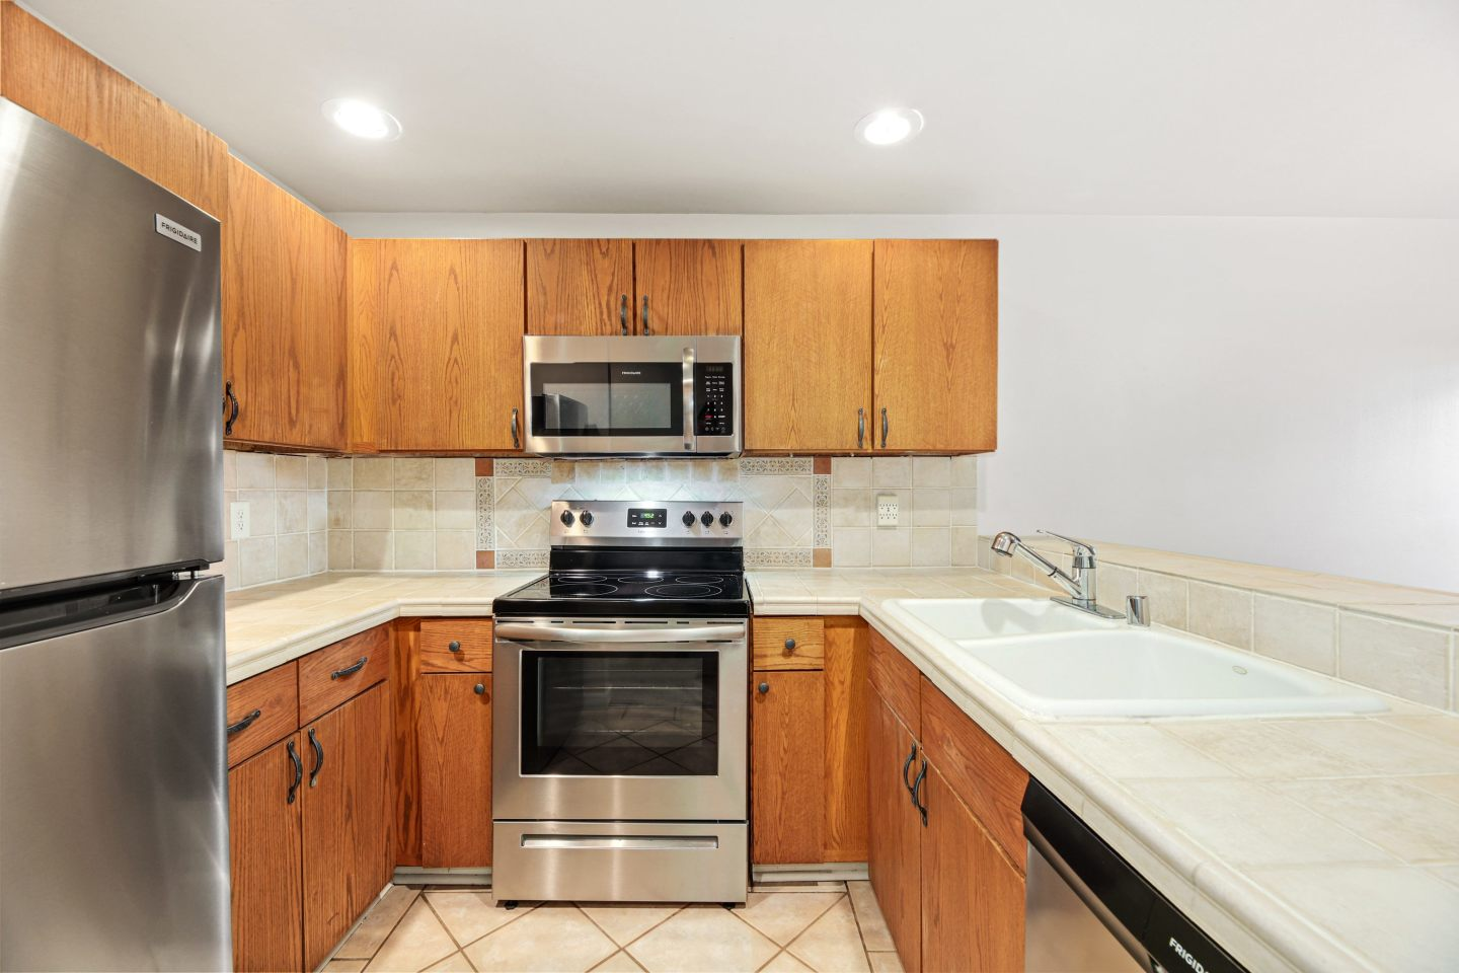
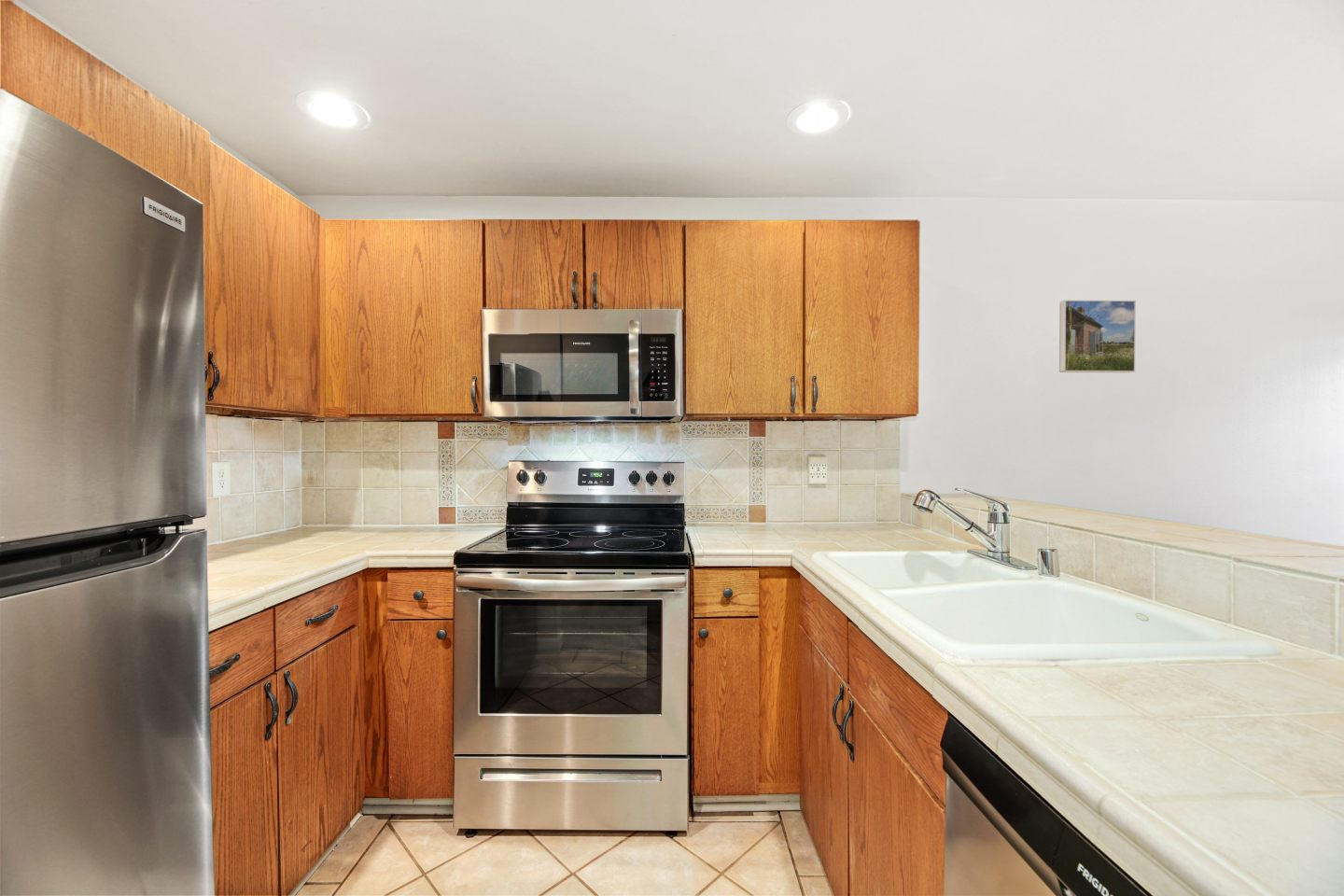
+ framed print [1058,300,1137,373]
